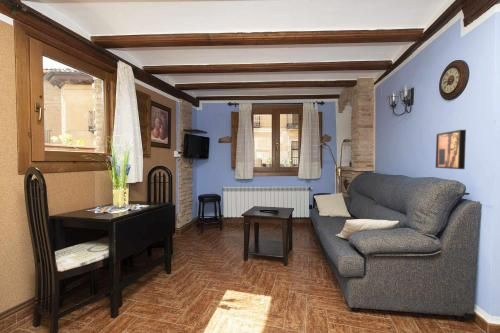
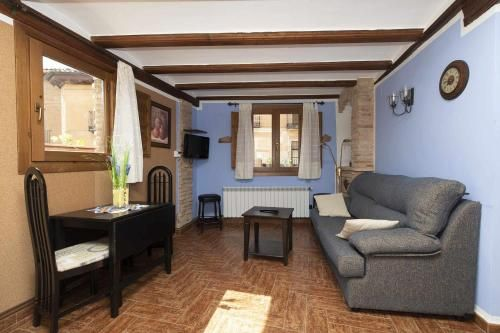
- wall art [435,129,467,170]
